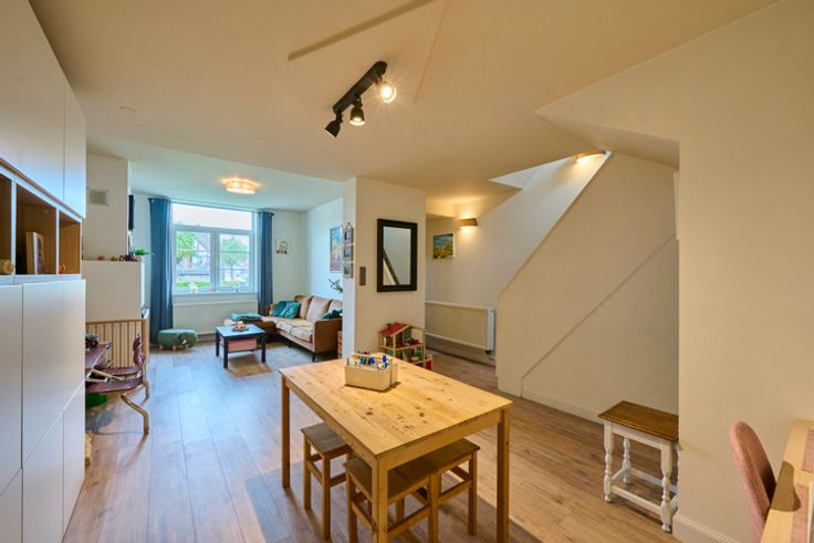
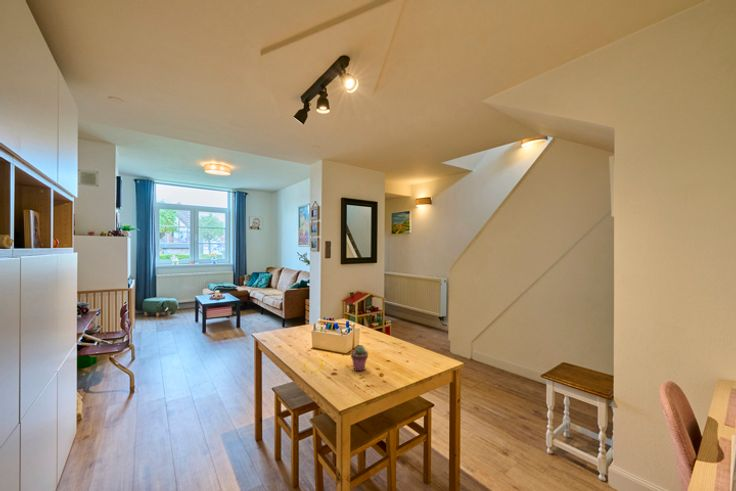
+ potted succulent [350,345,369,372]
